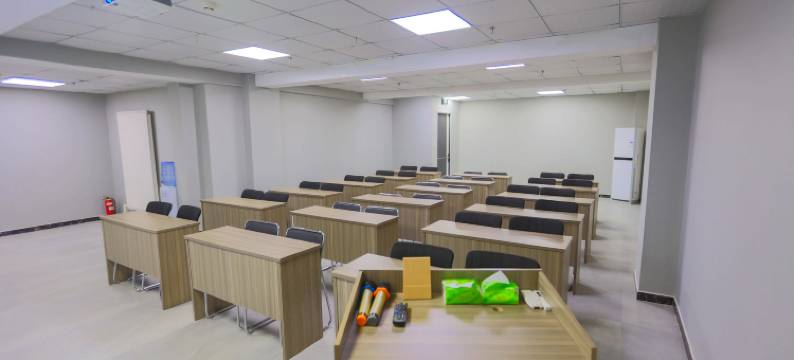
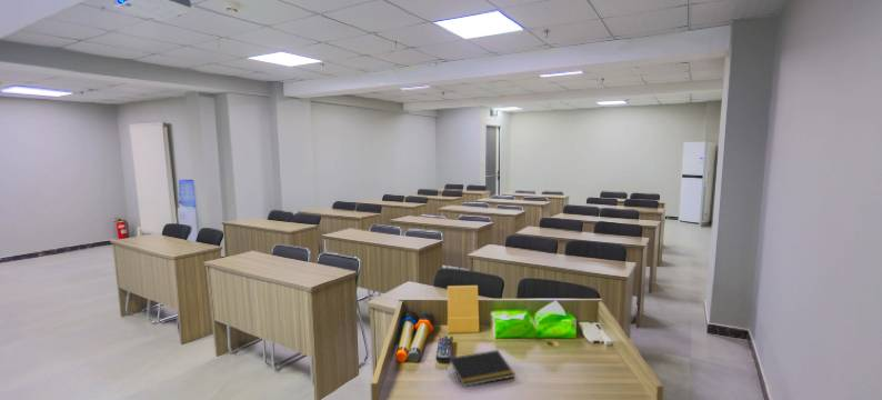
+ notepad [448,349,517,388]
